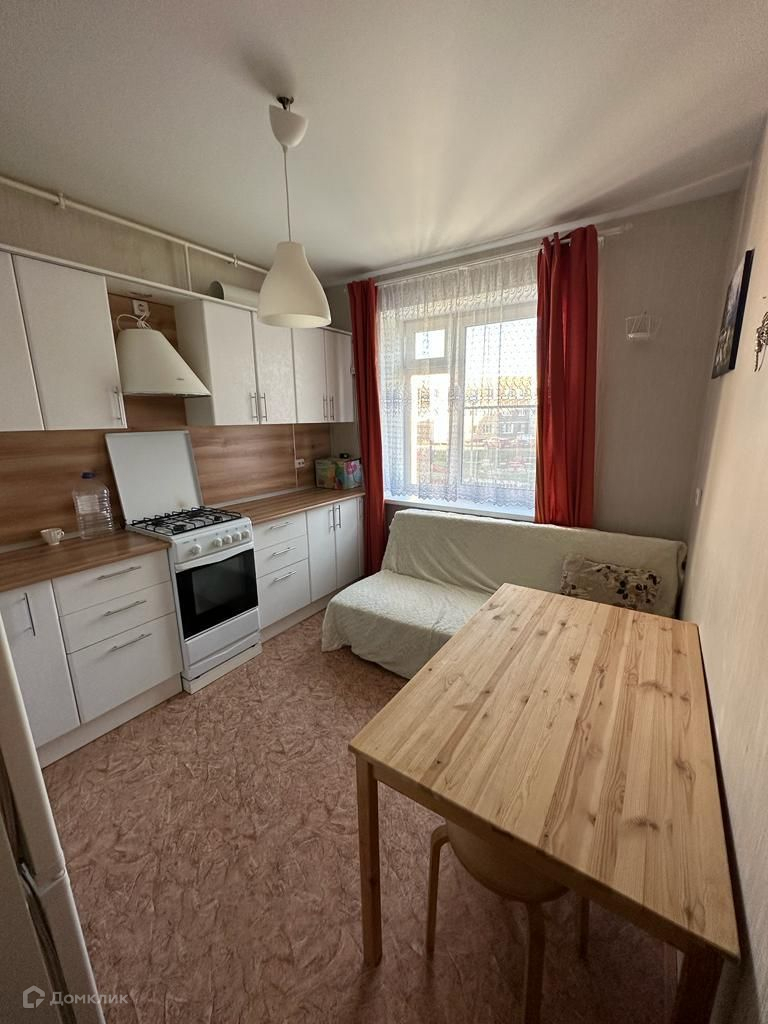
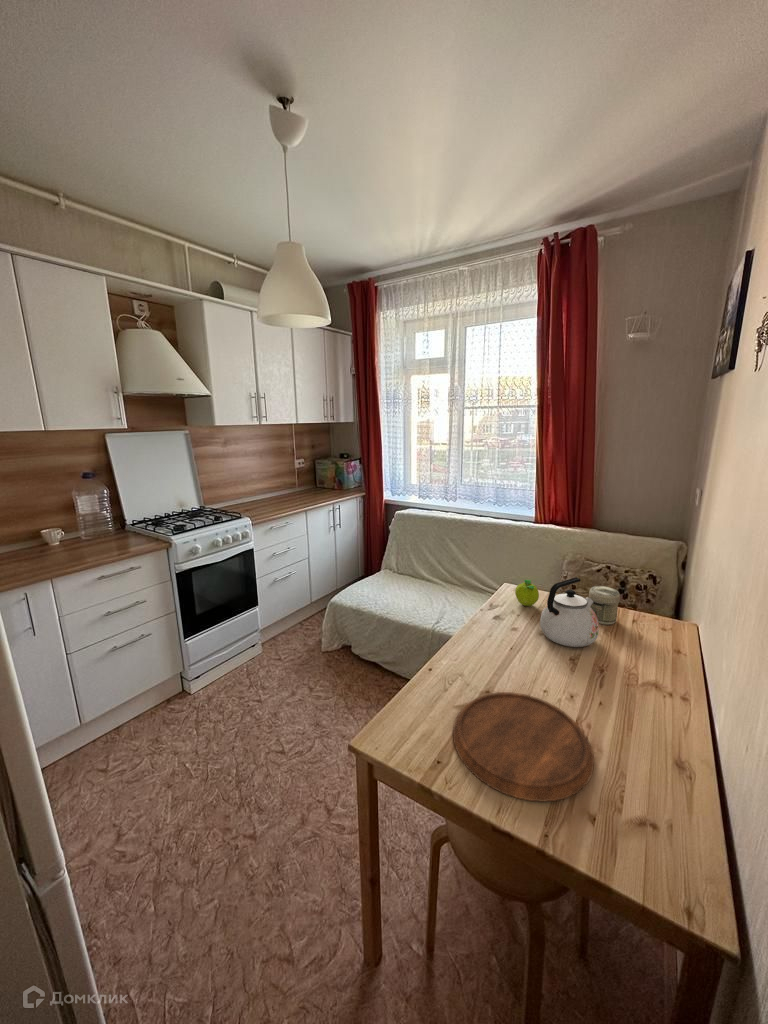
+ jar [588,585,621,626]
+ cutting board [452,691,595,803]
+ kettle [539,576,600,648]
+ fruit [514,579,540,607]
